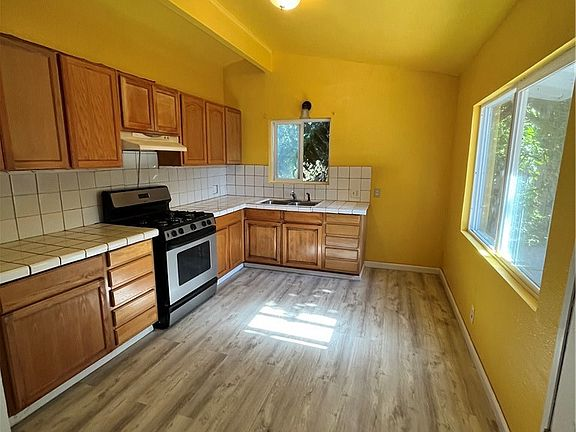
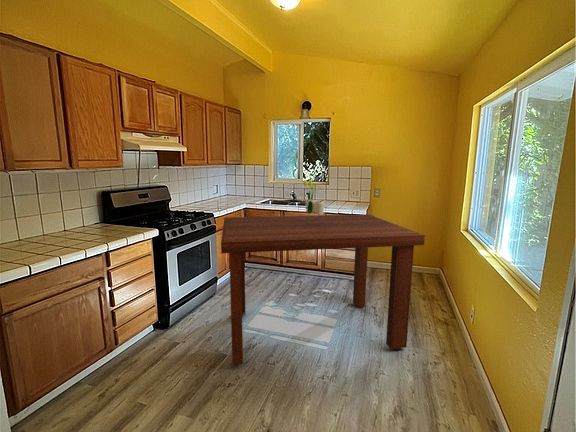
+ dining table [220,213,426,366]
+ bouquet [303,179,325,216]
